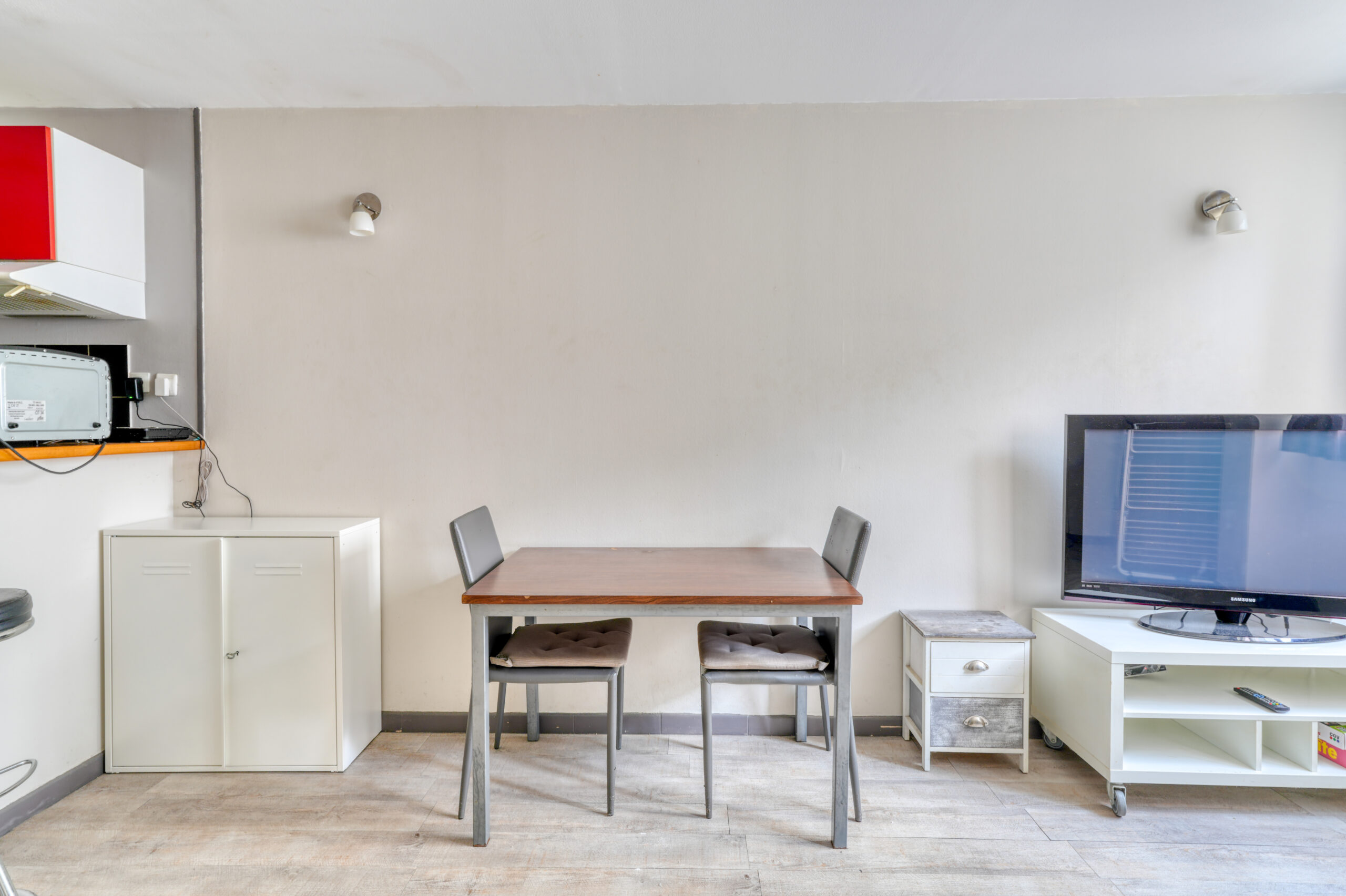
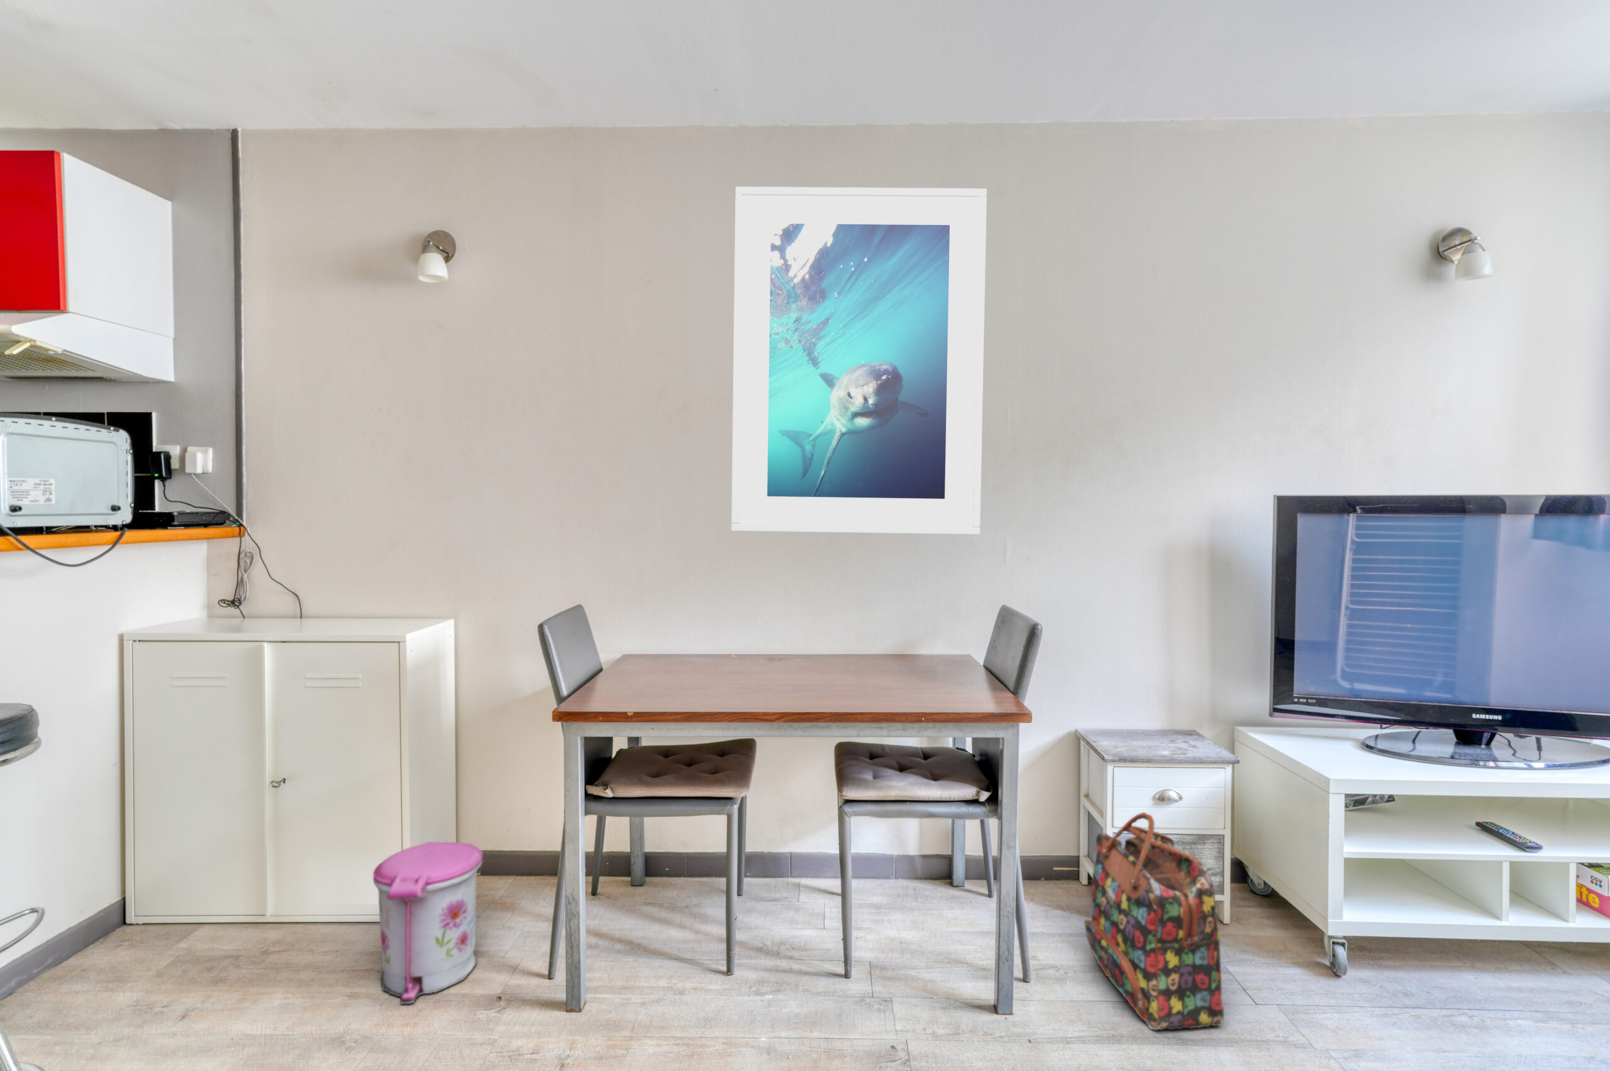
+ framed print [731,186,987,536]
+ trash can [372,842,483,1005]
+ backpack [1084,812,1225,1030]
